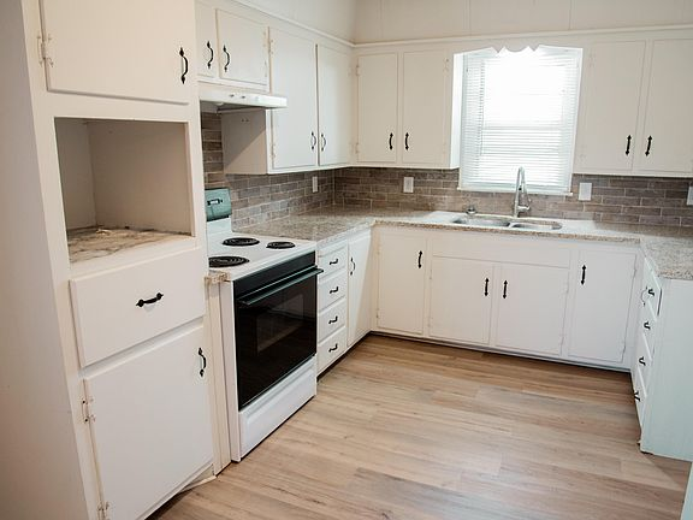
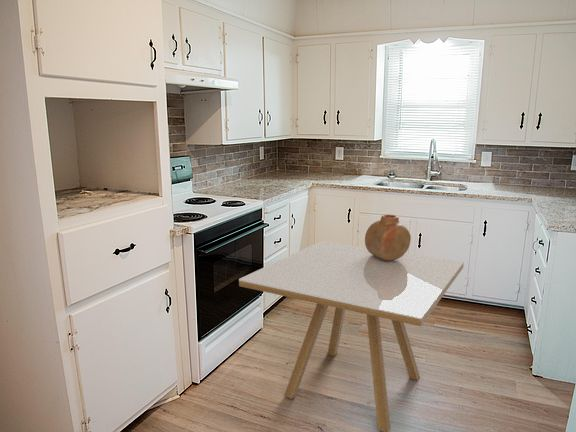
+ vase [364,213,412,261]
+ dining table [238,240,465,432]
